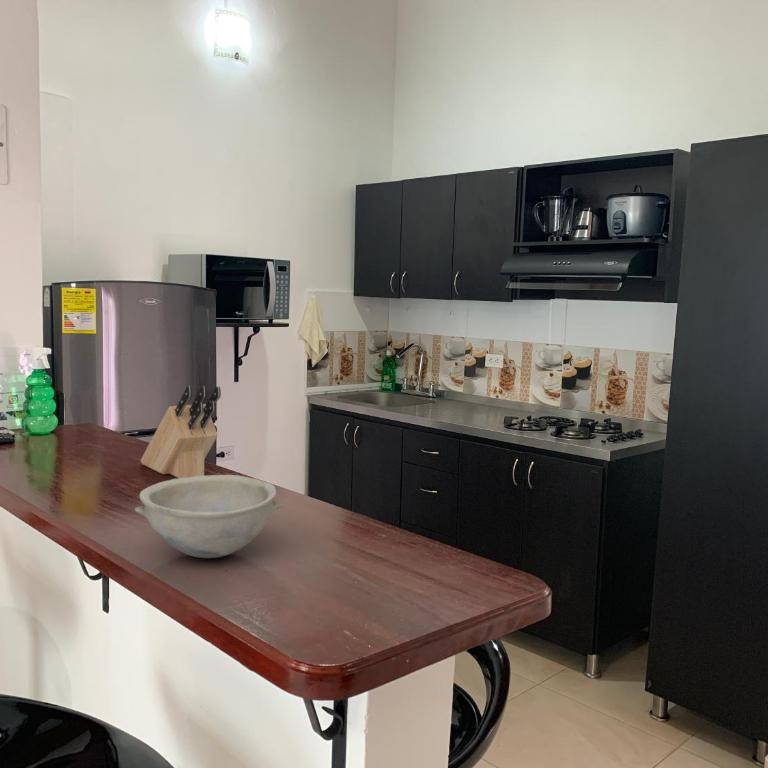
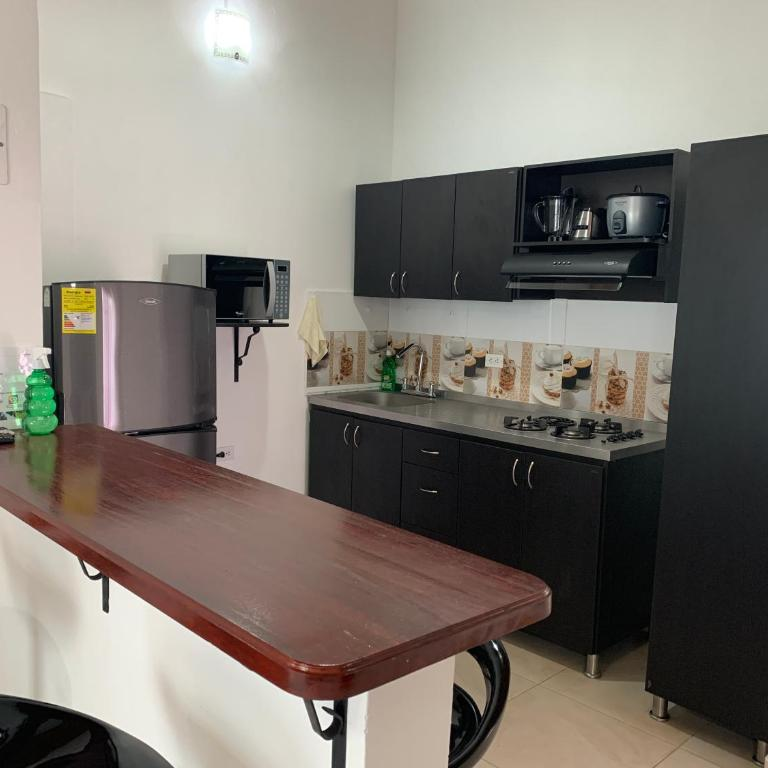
- knife block [140,385,222,478]
- bowl [134,474,284,559]
